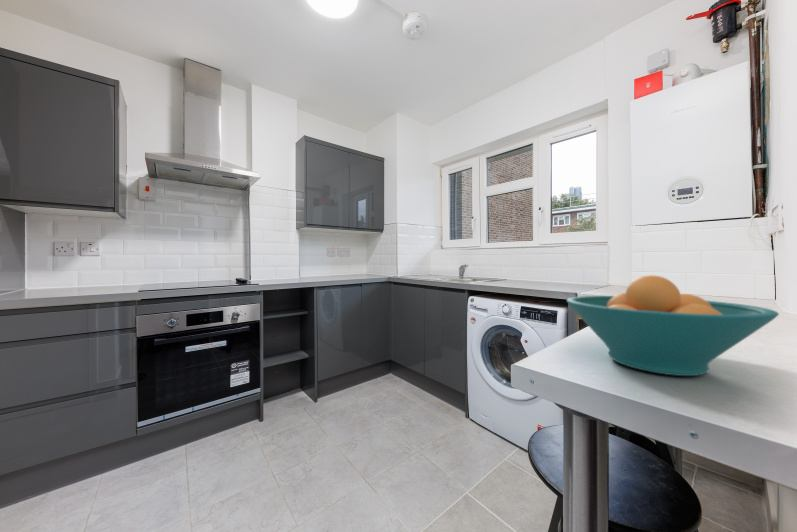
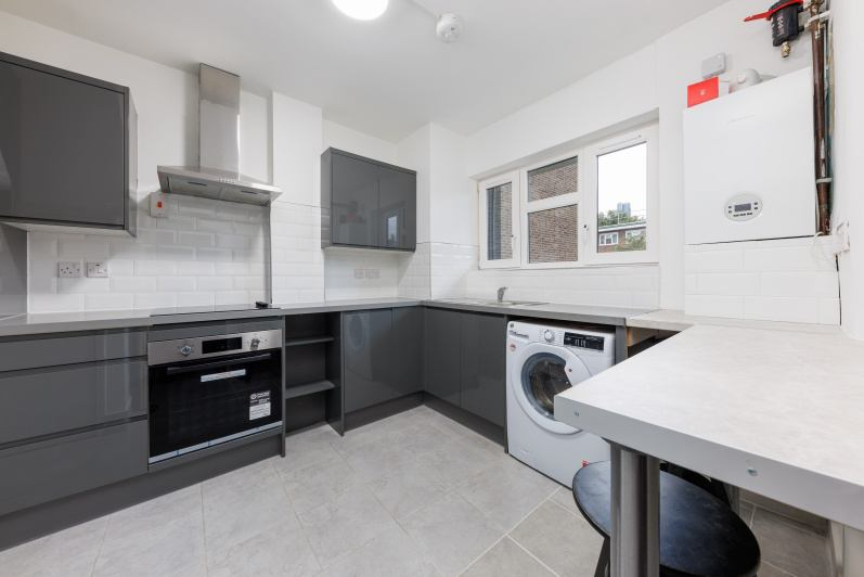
- fruit bowl [565,274,780,377]
